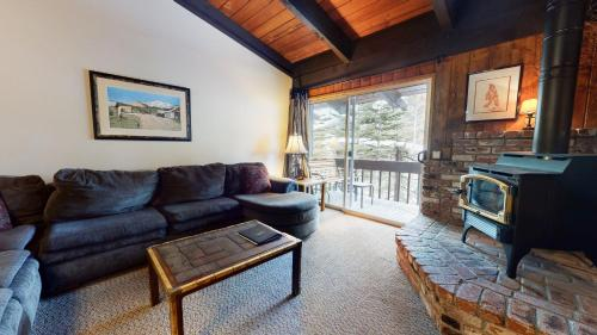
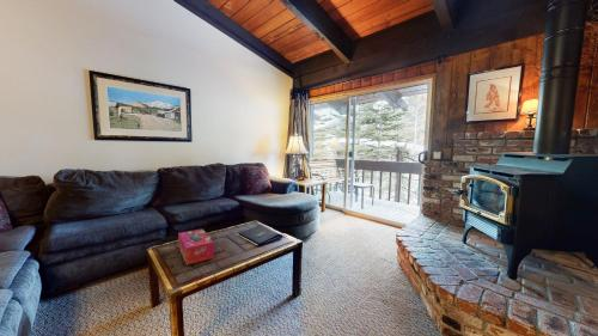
+ tissue box [177,228,215,265]
